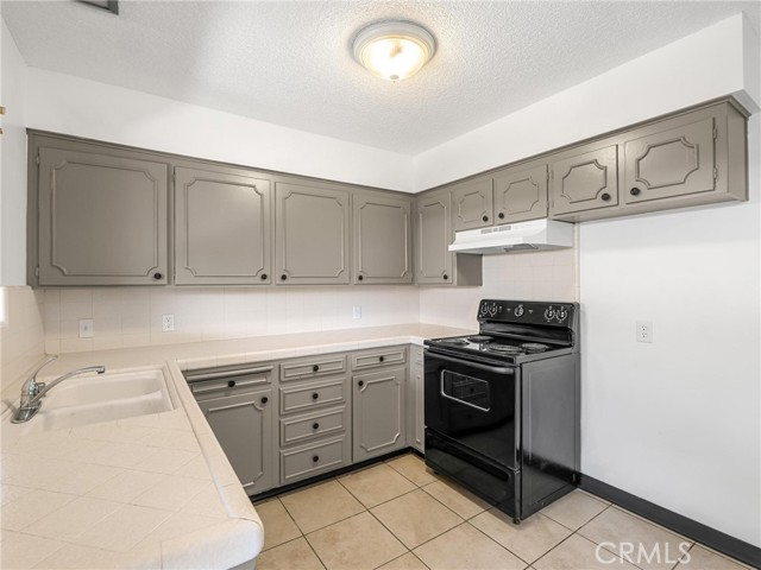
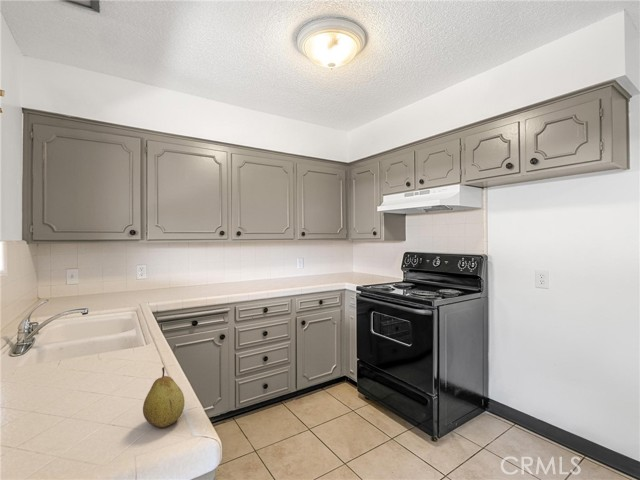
+ fruit [142,366,185,428]
